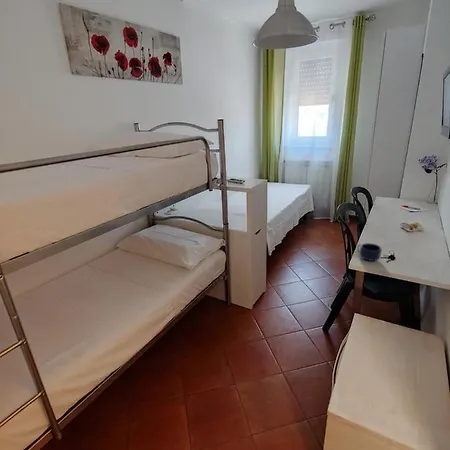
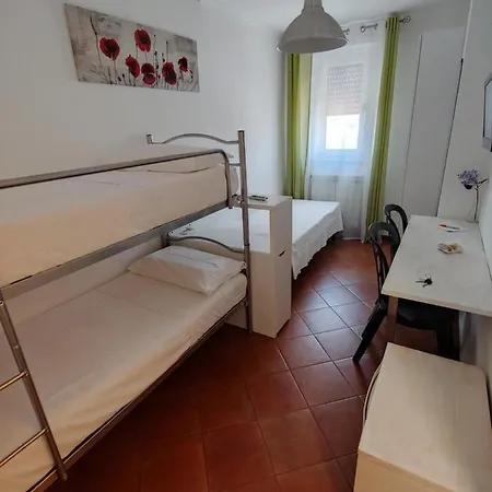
- mug [356,242,383,262]
